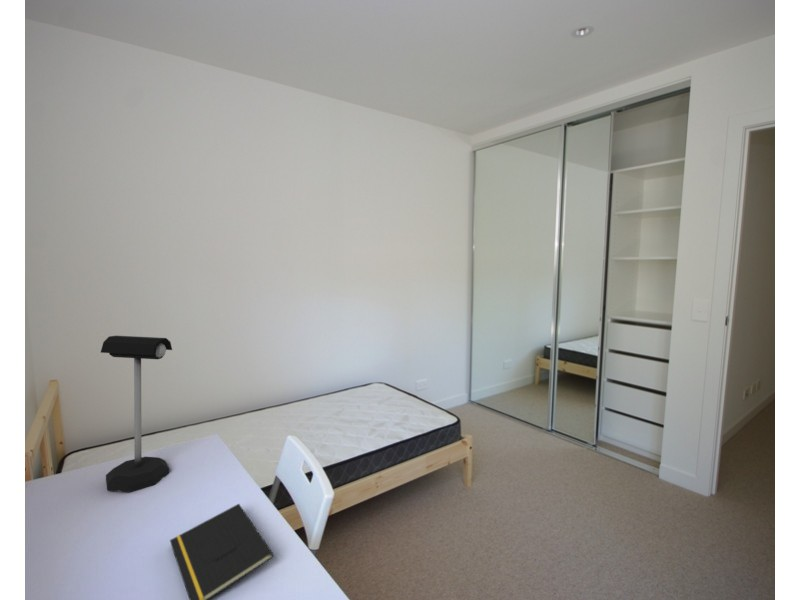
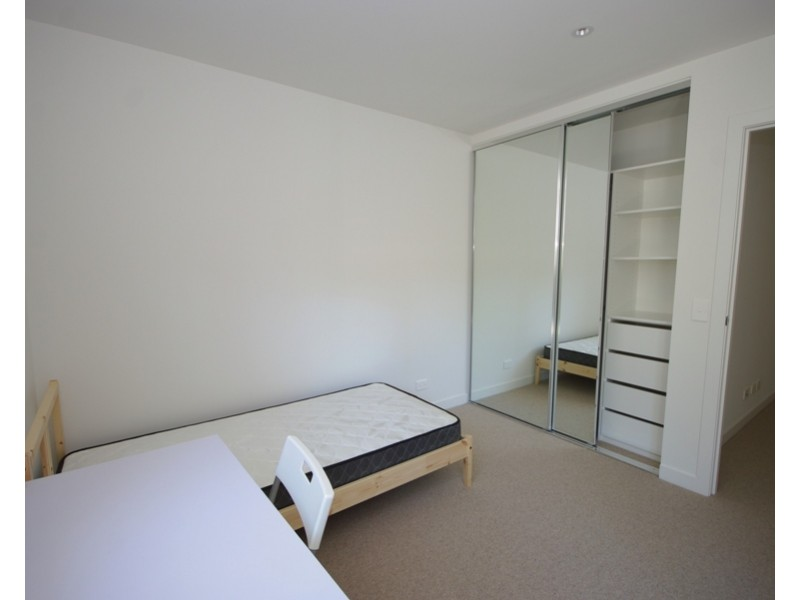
- mailbox [100,335,173,493]
- notepad [169,503,274,600]
